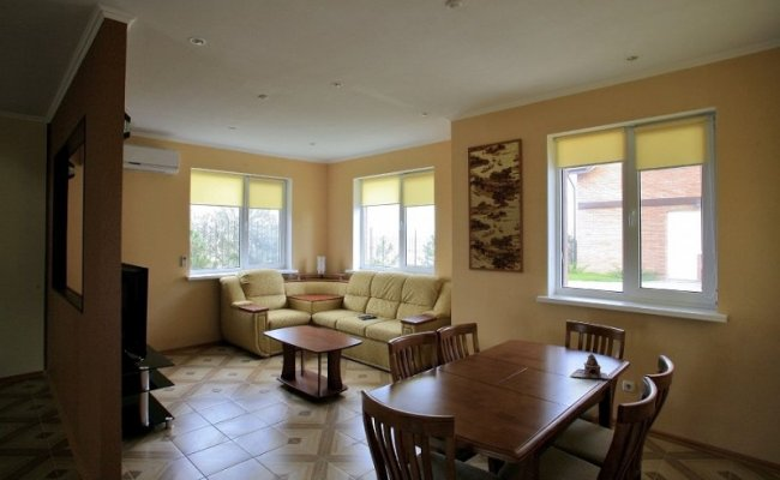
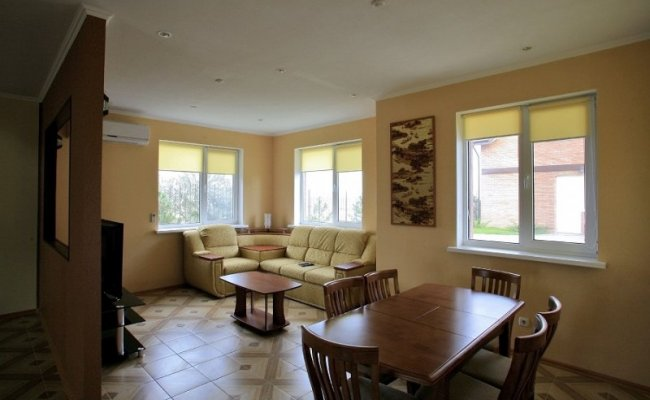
- teapot [569,353,613,379]
